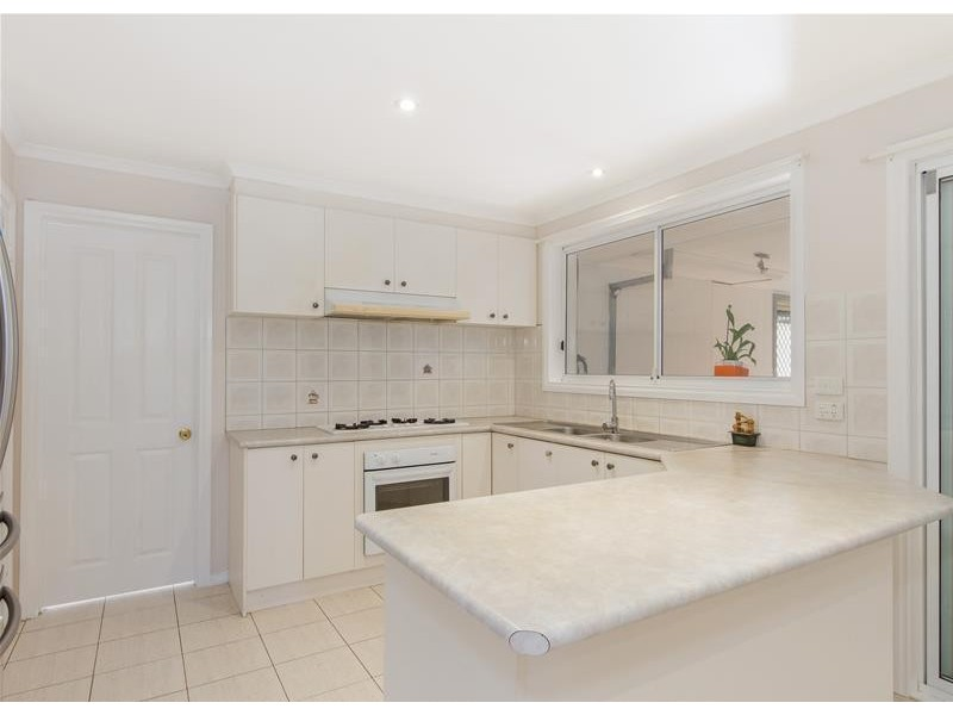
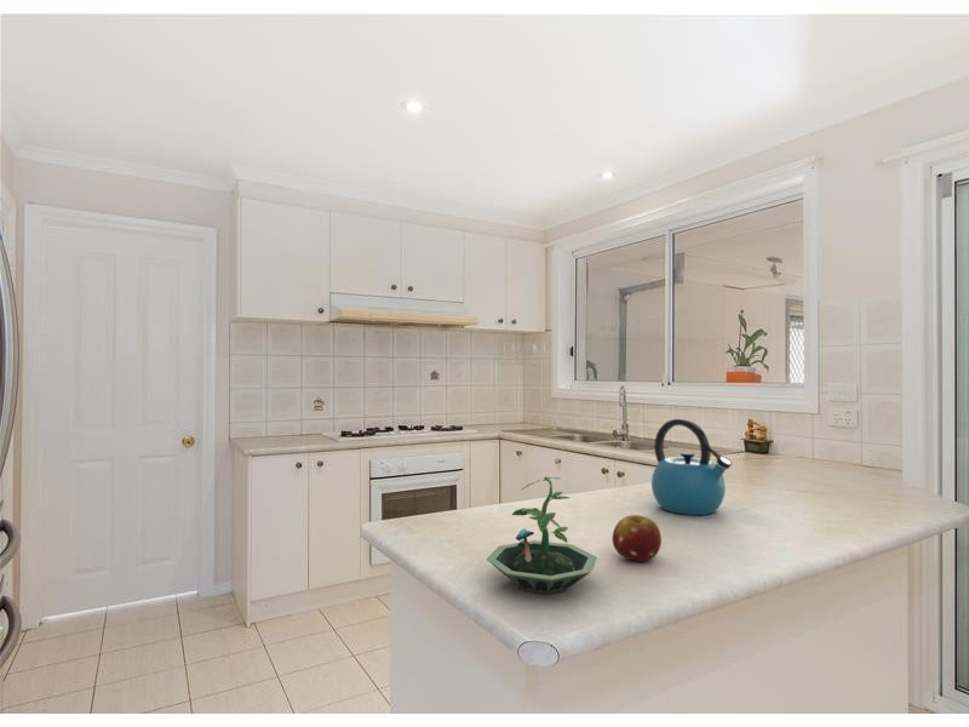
+ kettle [650,418,733,516]
+ terrarium [486,476,598,596]
+ fruit [612,514,663,562]
